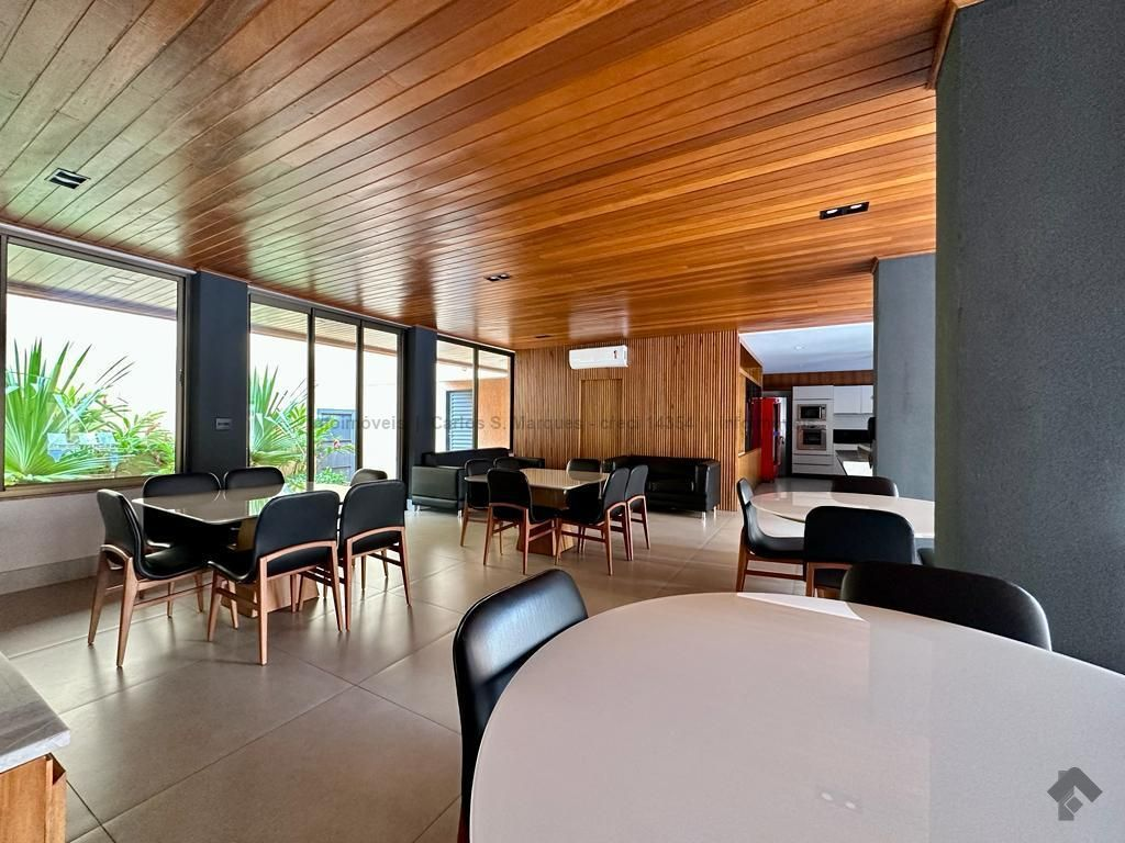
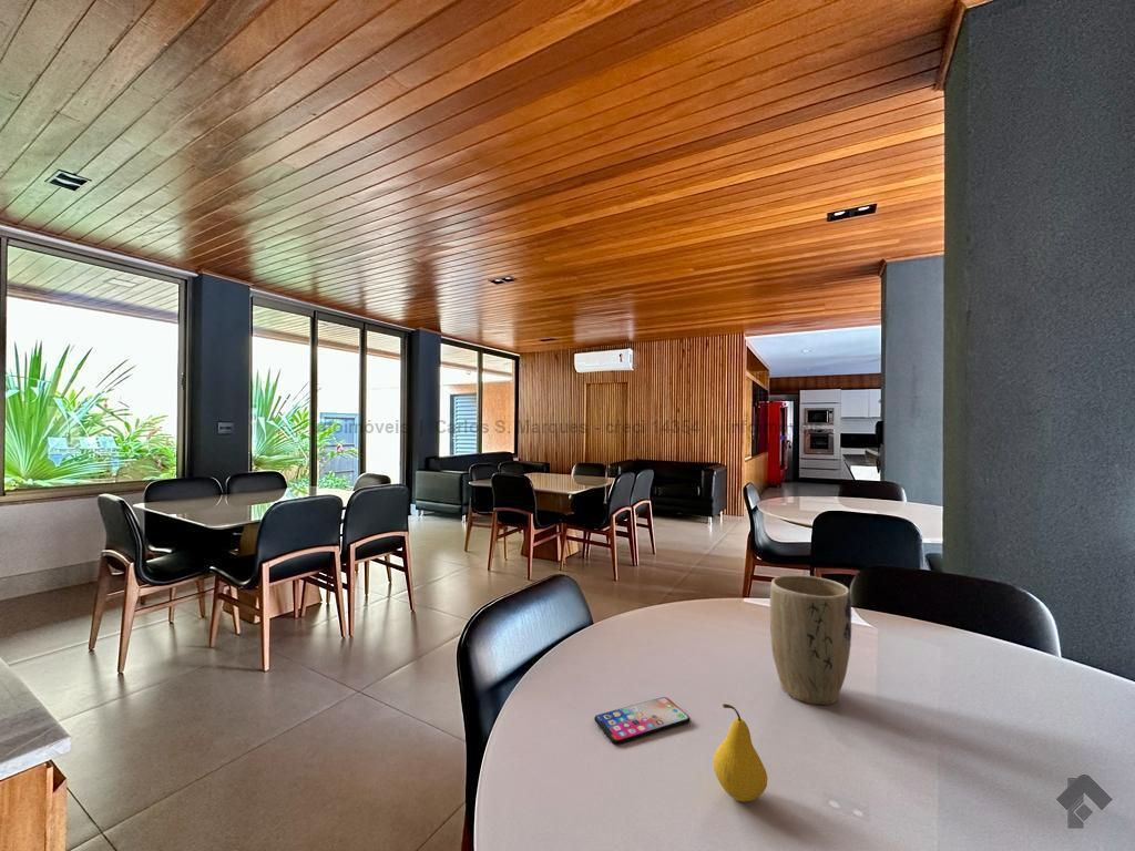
+ smartphone [593,696,692,746]
+ fruit [713,703,768,802]
+ plant pot [769,574,852,706]
